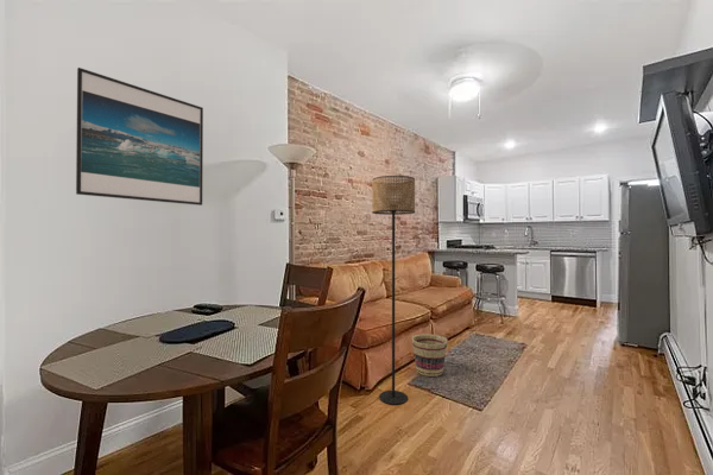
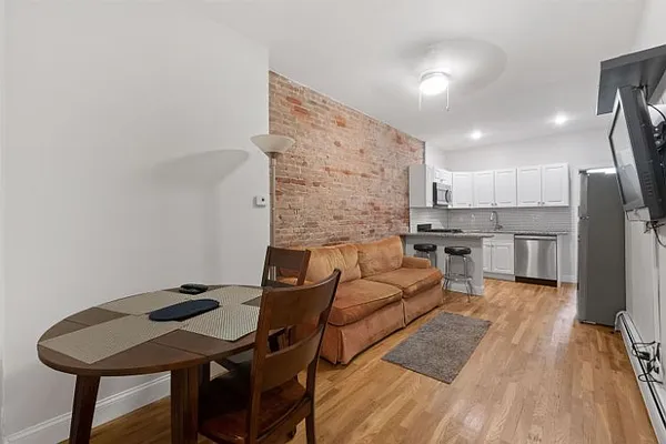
- basket [411,332,449,378]
- floor lamp [371,175,416,406]
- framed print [75,66,204,207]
